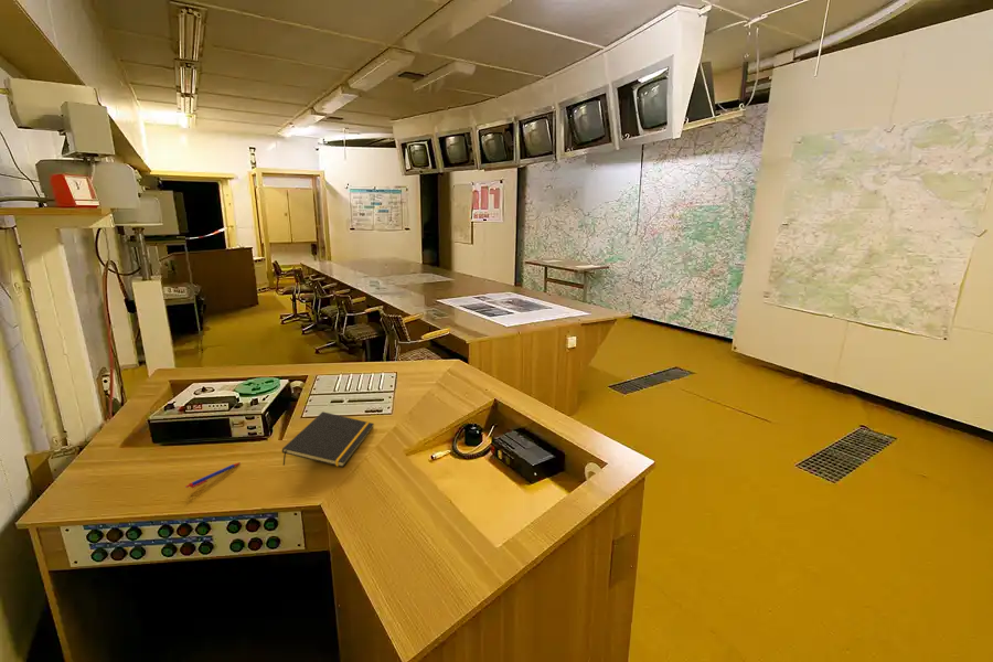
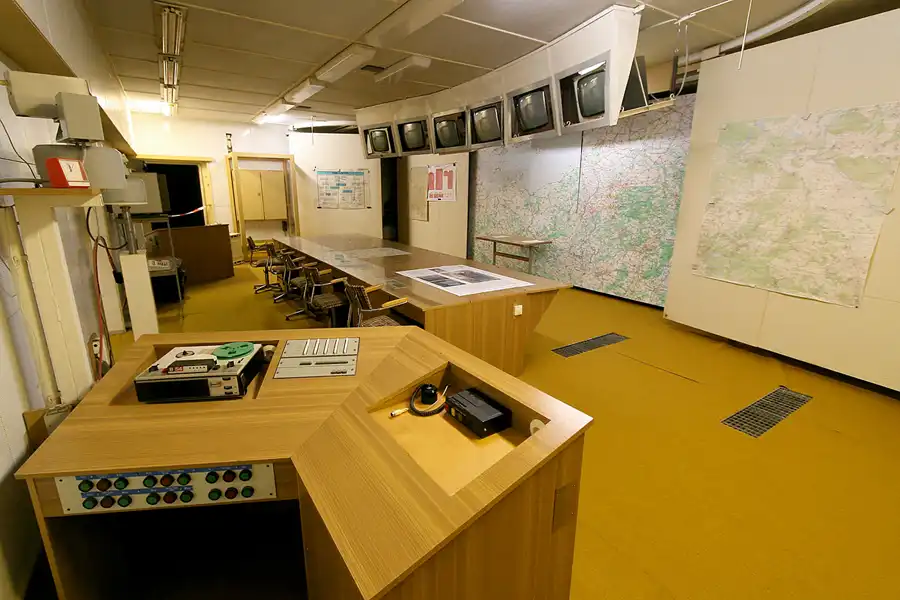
- pen [184,461,242,489]
- notepad [281,410,375,468]
